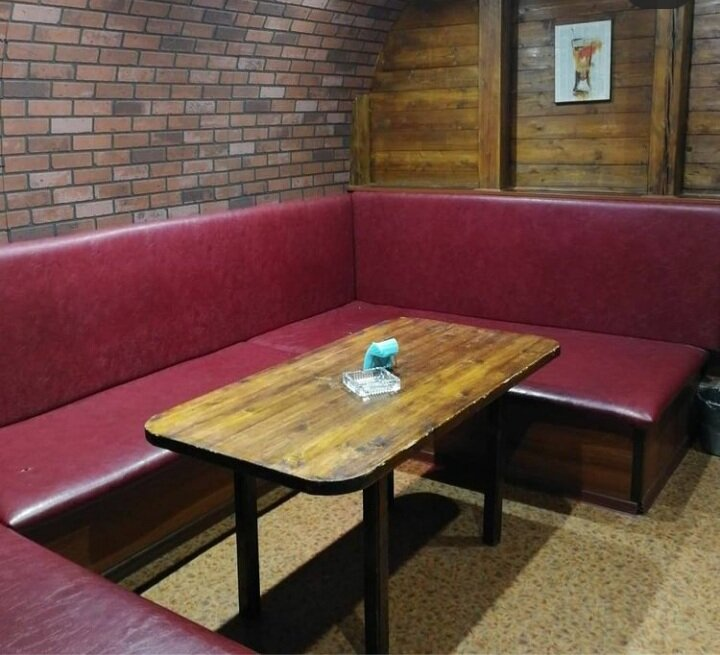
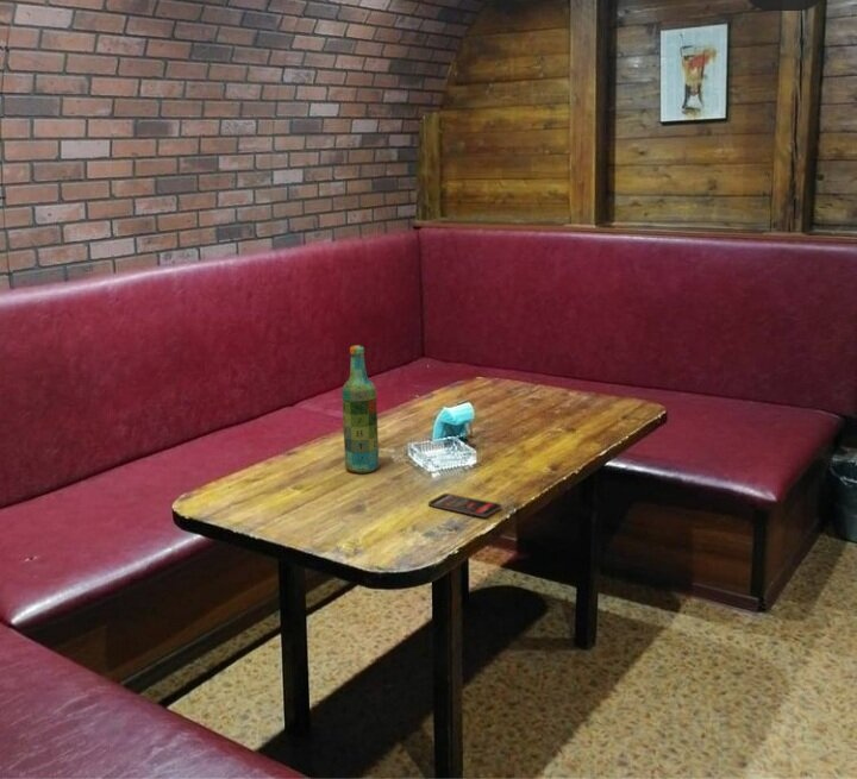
+ beer bottle [340,345,380,475]
+ smartphone [427,492,502,519]
